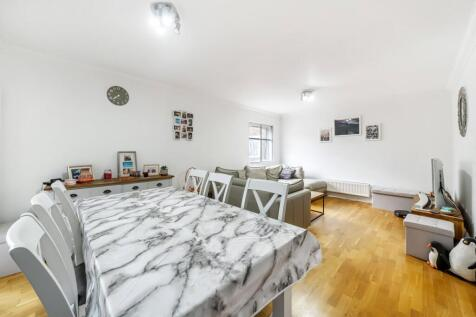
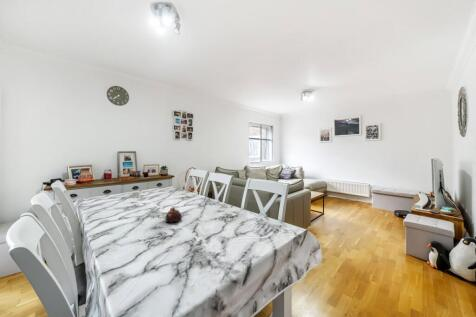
+ teapot [165,206,183,224]
